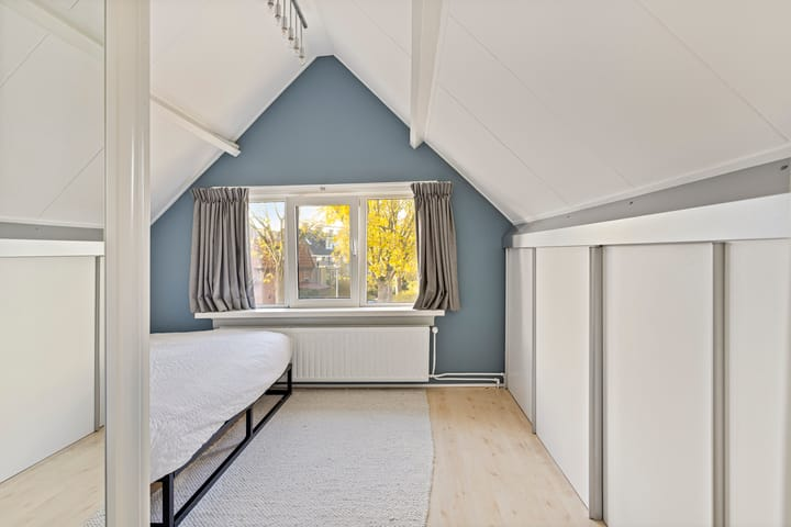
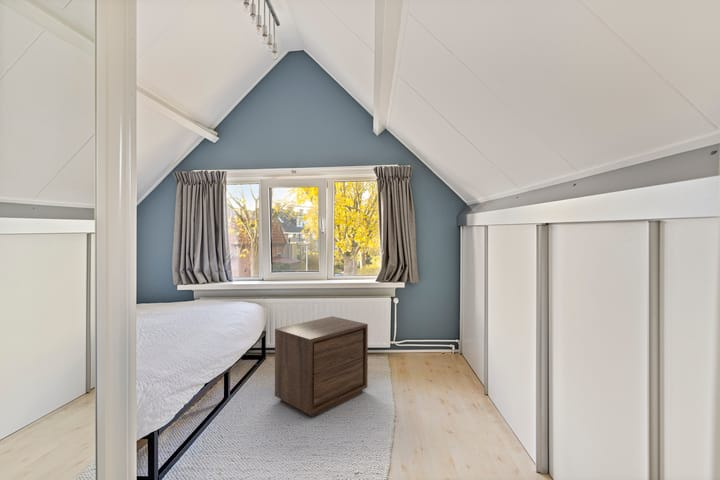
+ nightstand [274,315,369,418]
